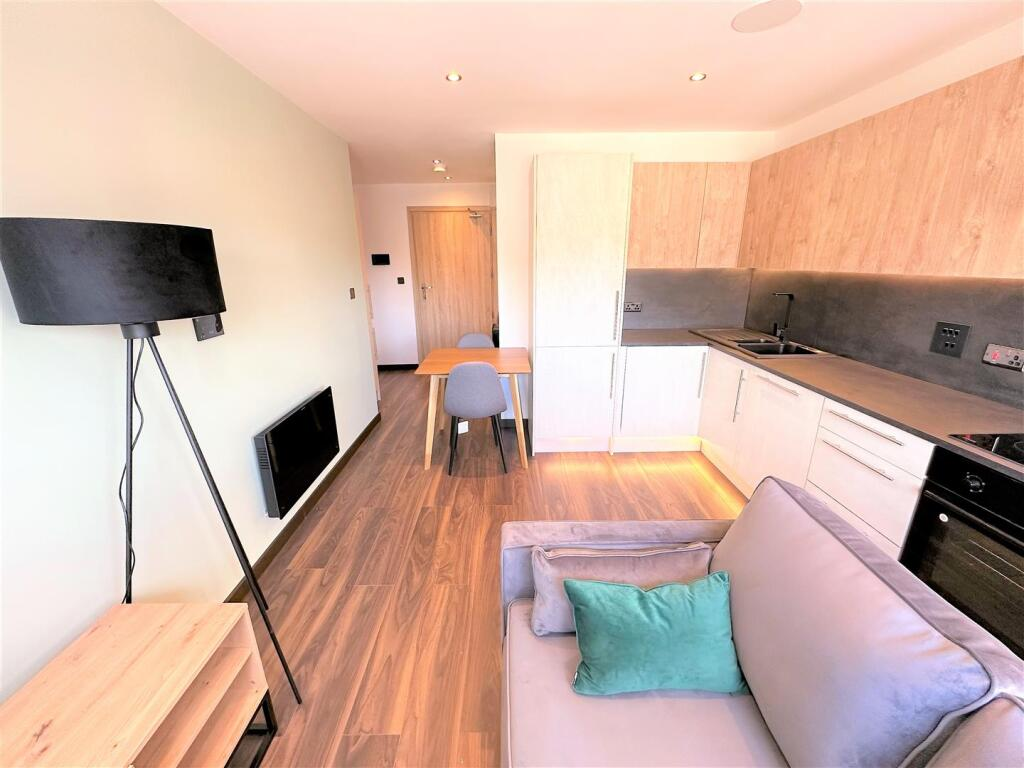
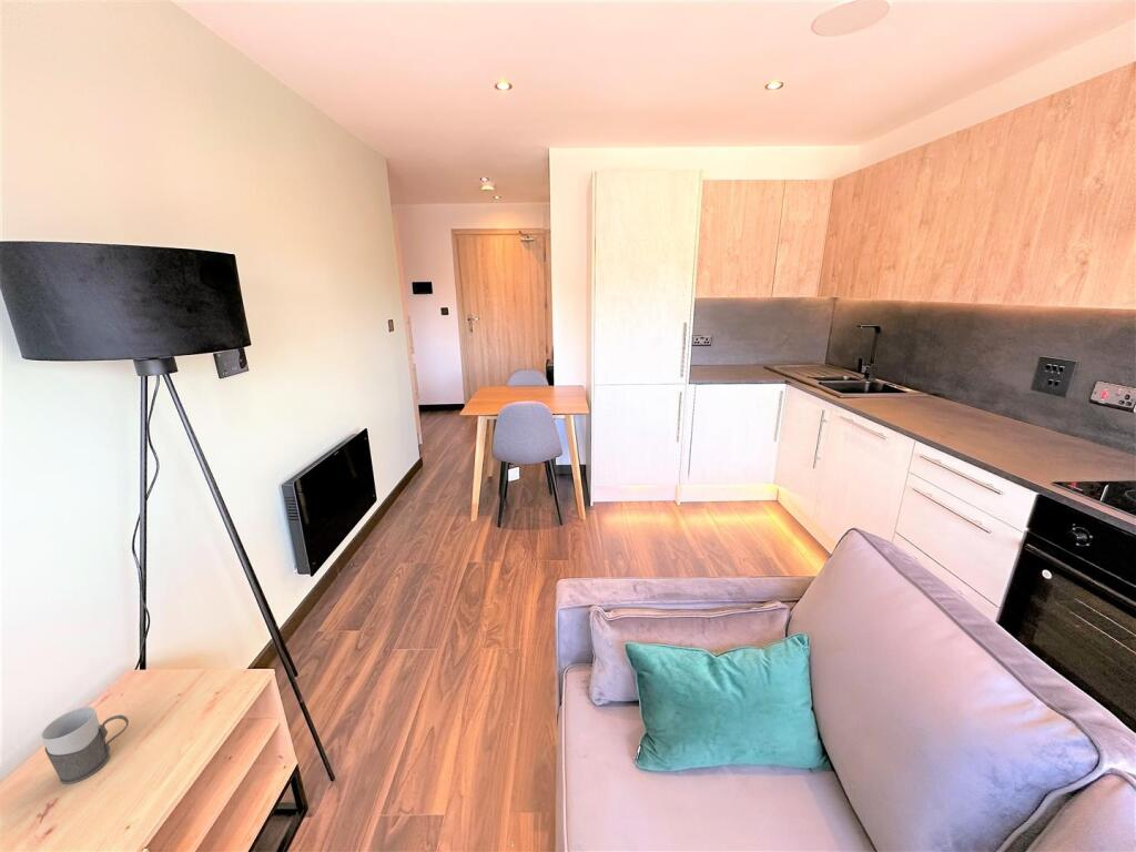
+ mug [40,706,130,785]
